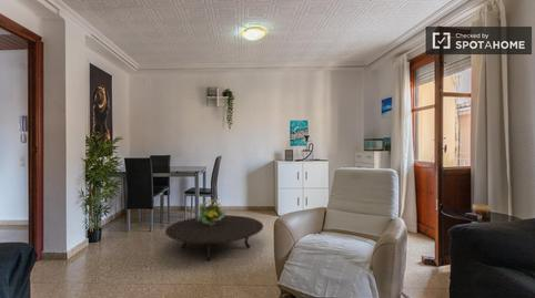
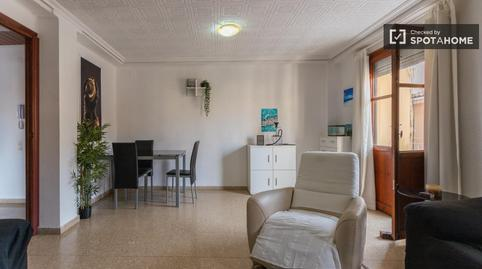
- flowering plant [196,198,226,226]
- table [164,214,264,261]
